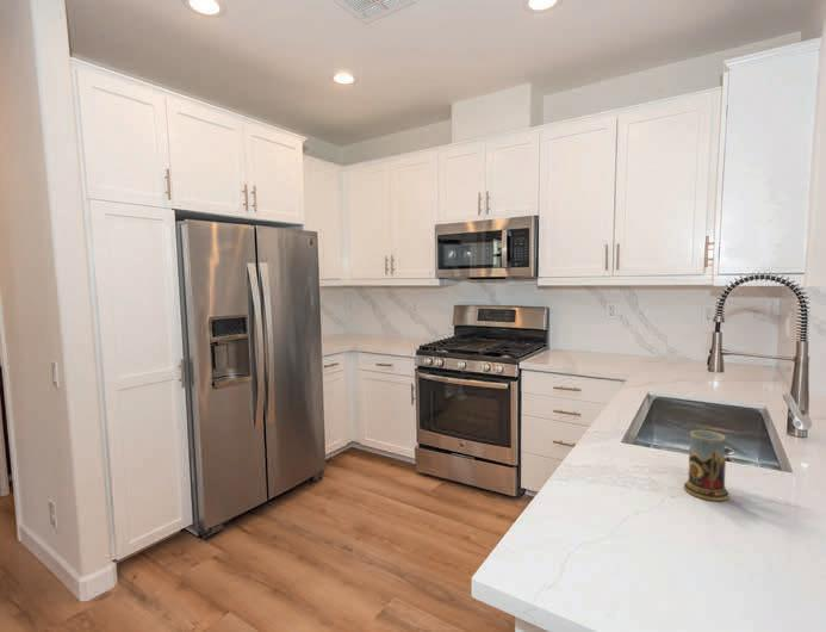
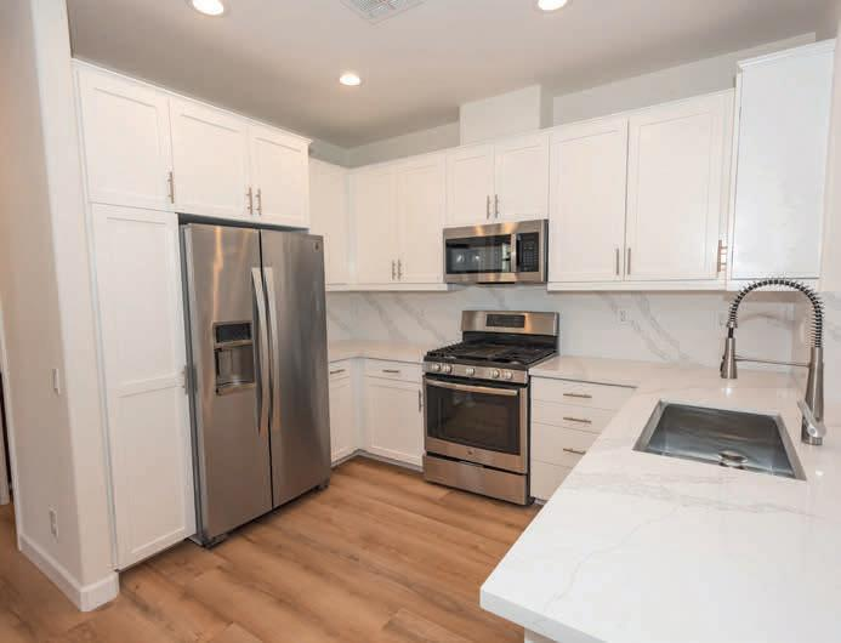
- mug [683,429,731,502]
